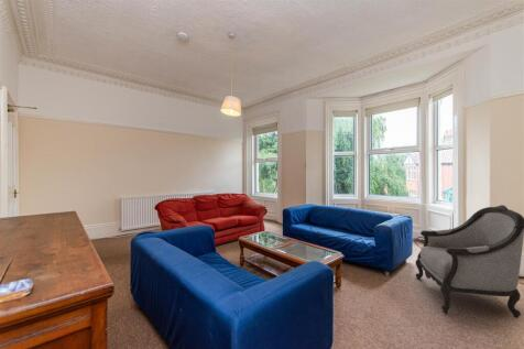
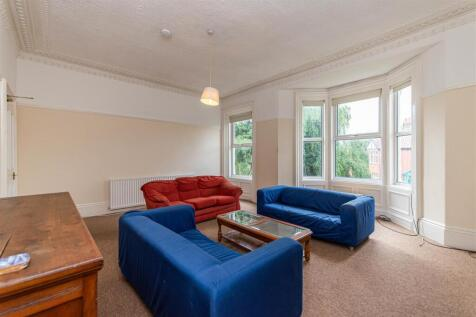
- armchair [414,204,524,319]
